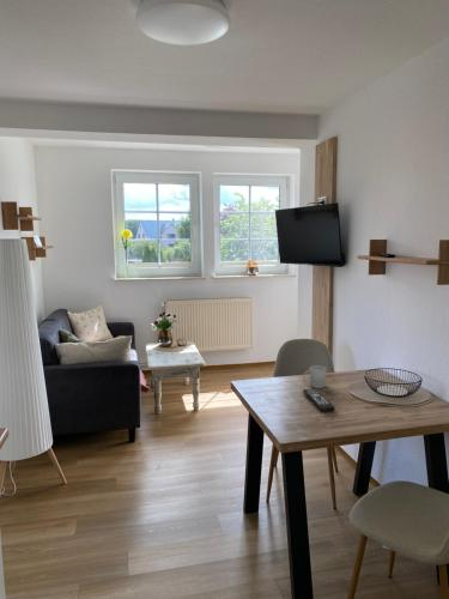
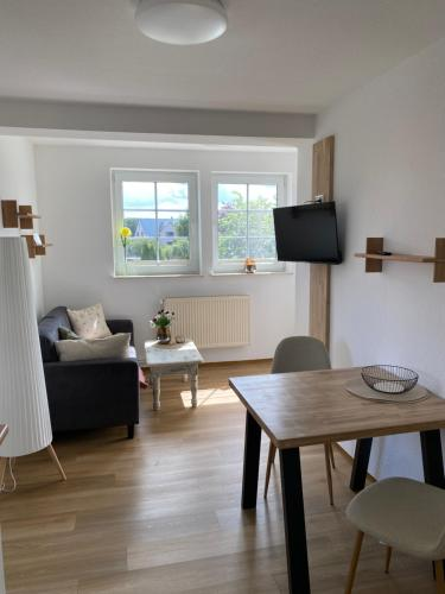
- mug [302,364,327,389]
- remote control [302,388,335,413]
